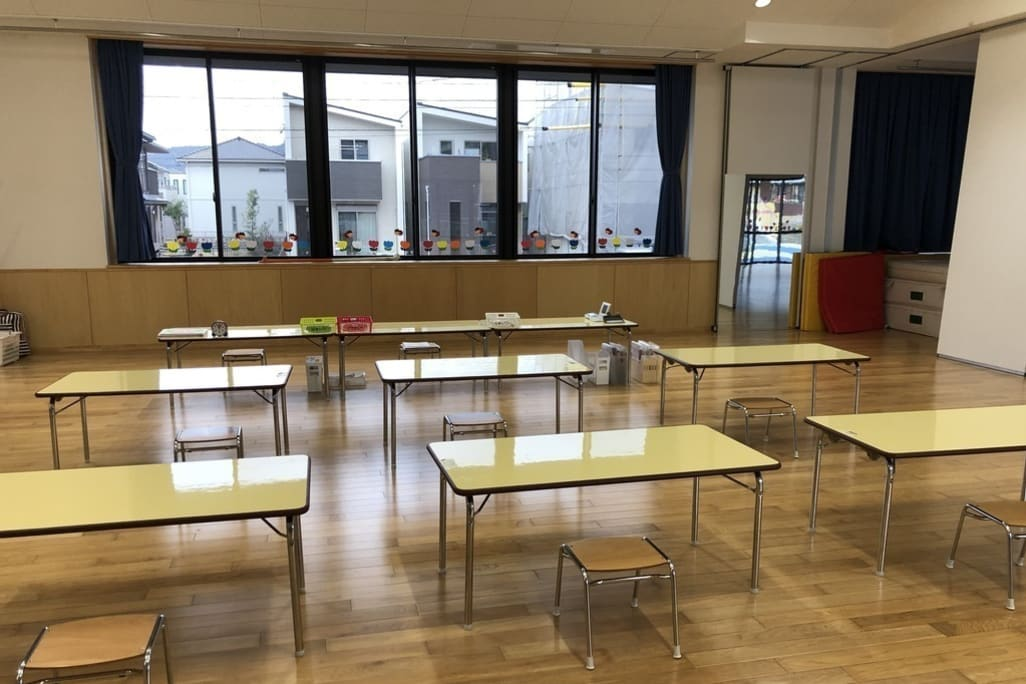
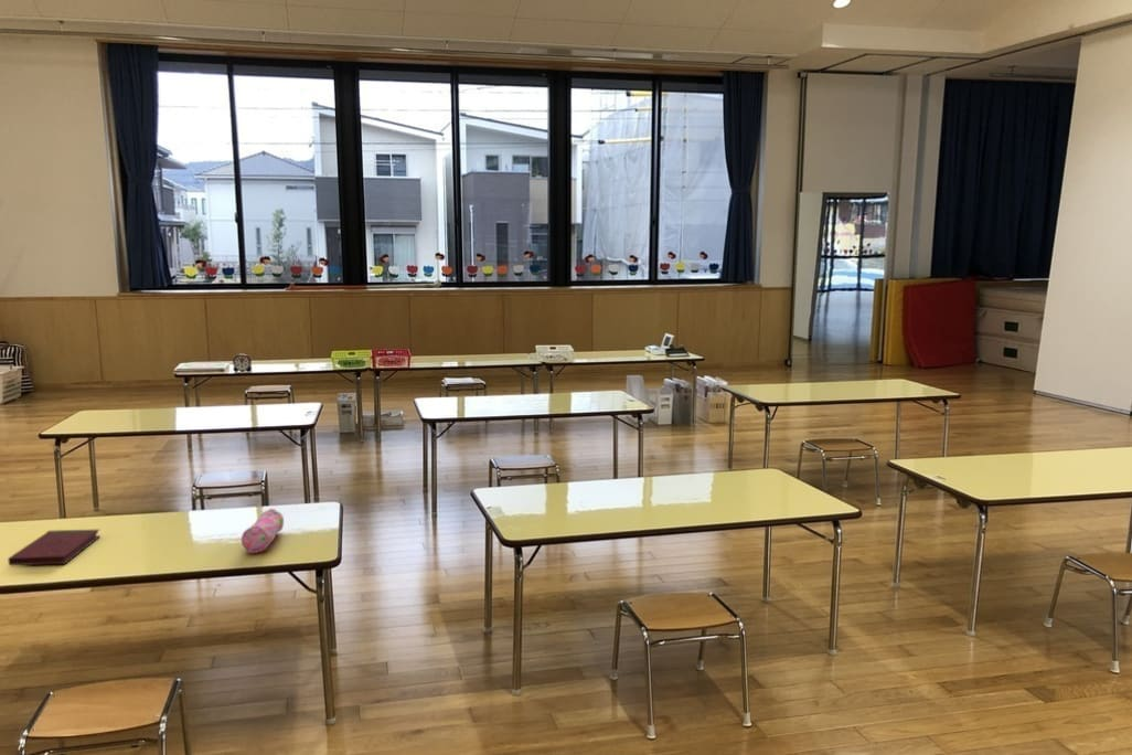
+ pencil case [241,508,285,554]
+ book [7,529,102,566]
